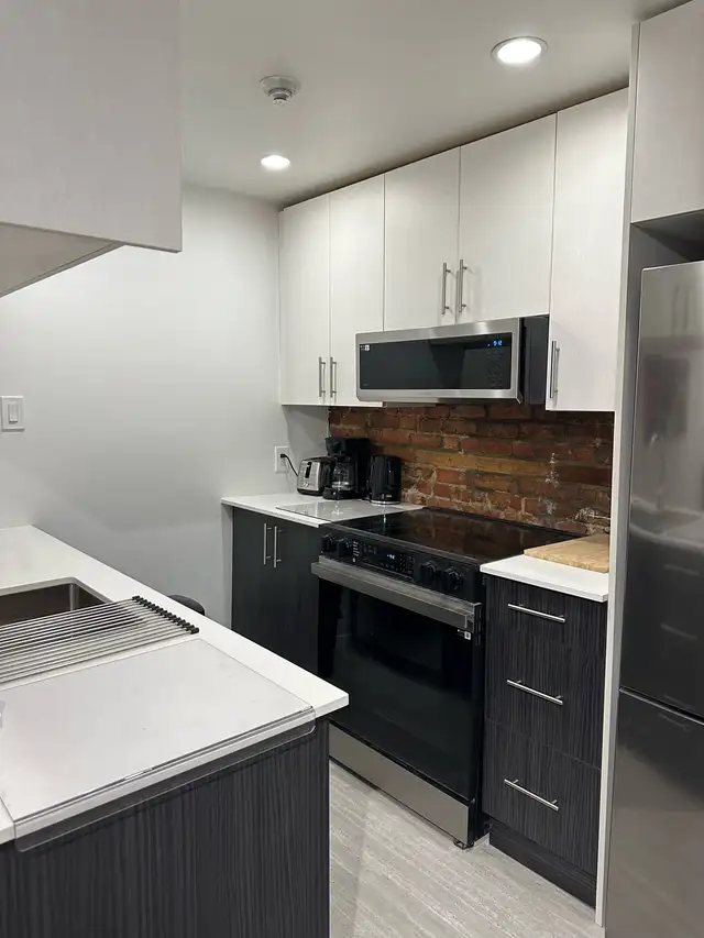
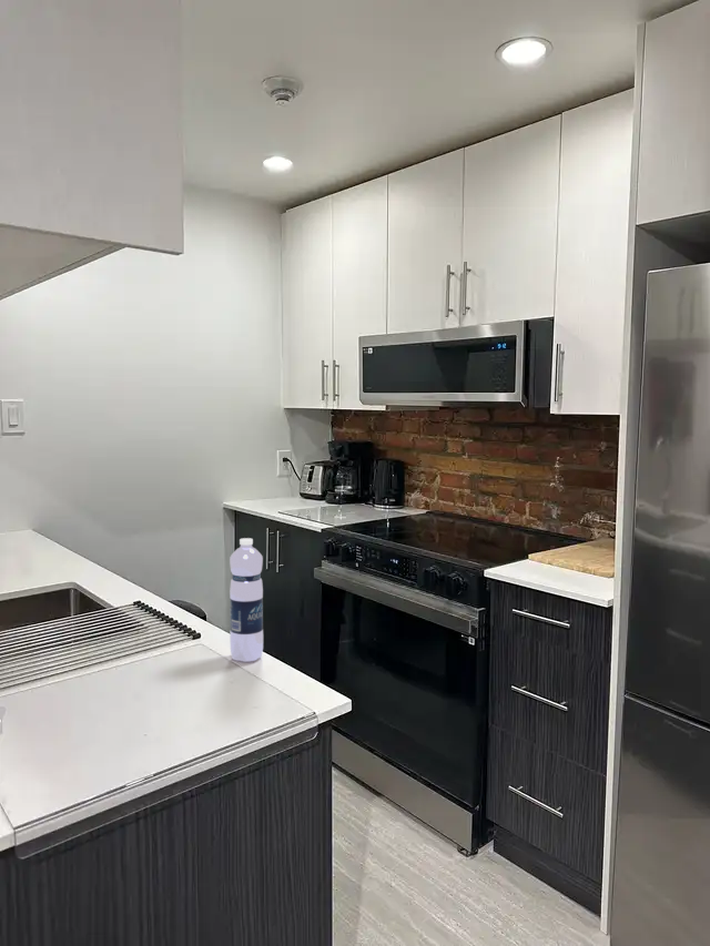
+ water bottle [229,537,264,662]
